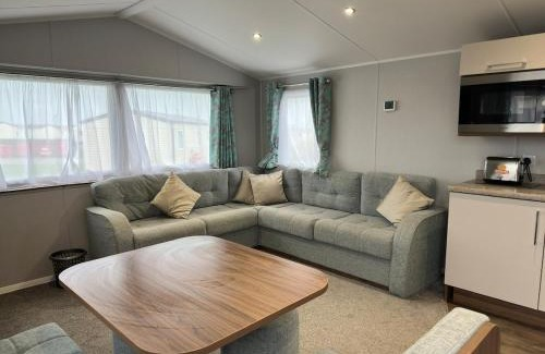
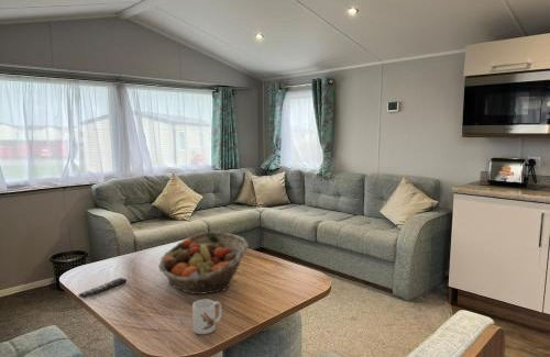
+ mug [191,299,223,335]
+ remote control [77,277,128,300]
+ fruit basket [157,231,249,295]
